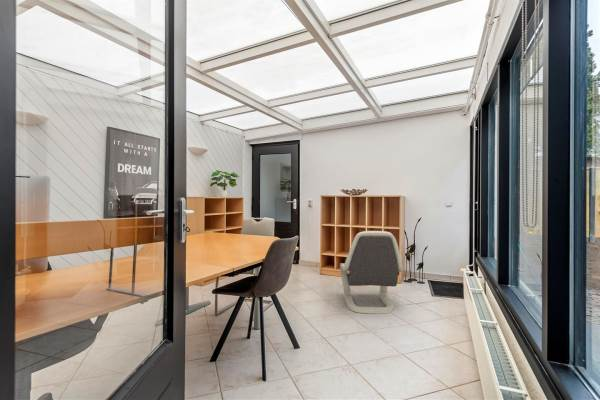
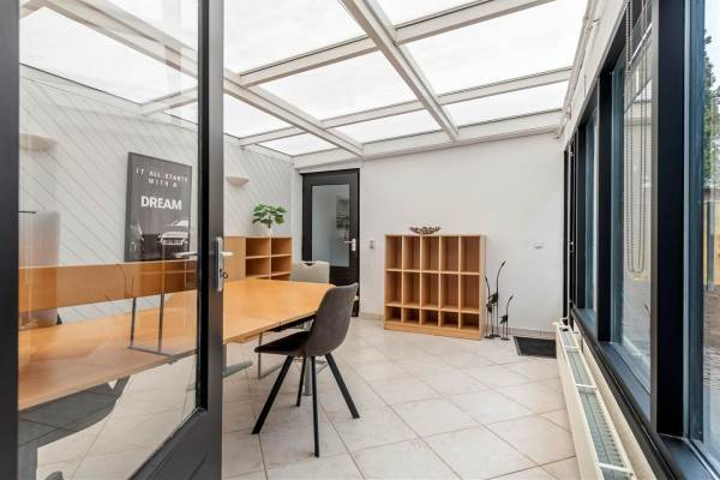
- lounge chair [339,230,403,314]
